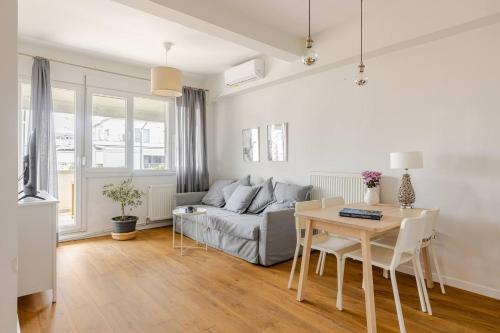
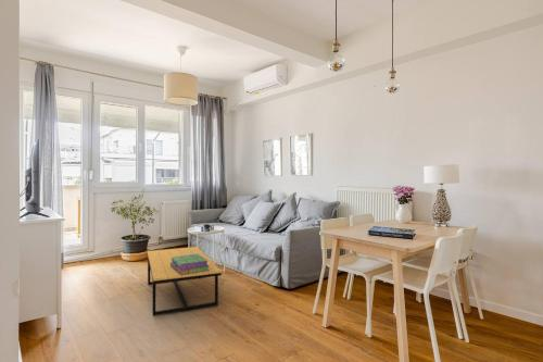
+ stack of books [171,254,210,275]
+ coffee table [147,246,223,316]
